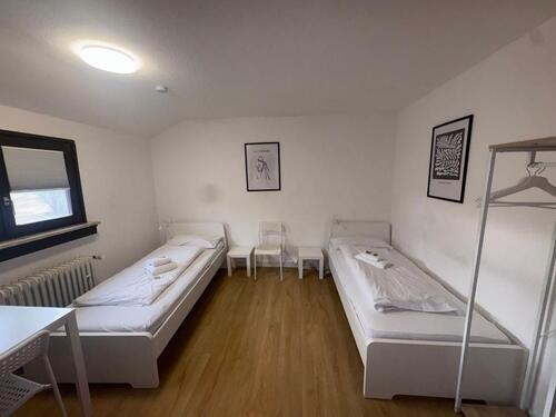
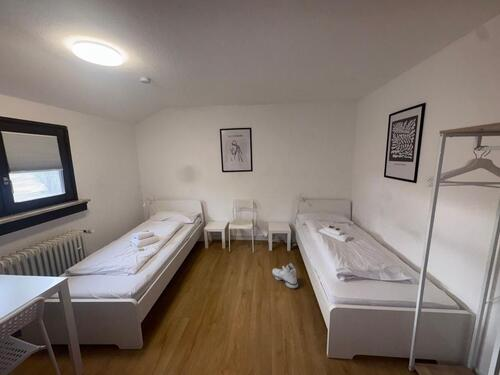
+ sneaker [271,262,299,289]
